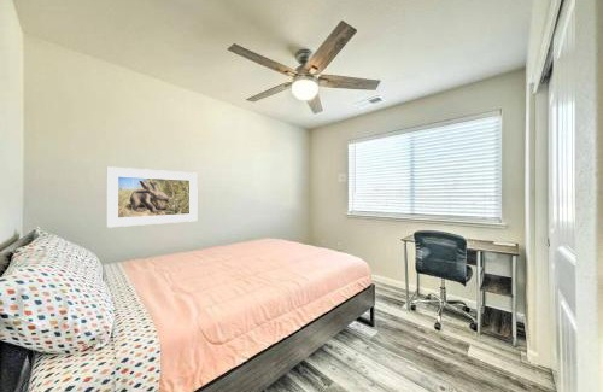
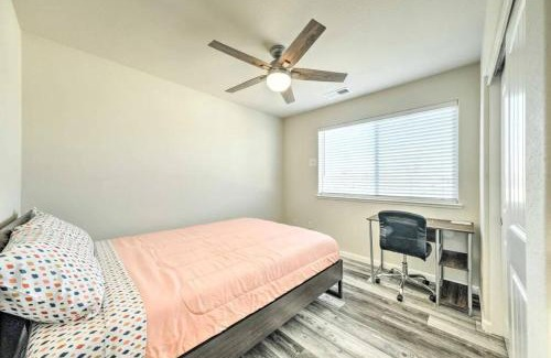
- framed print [105,165,199,229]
